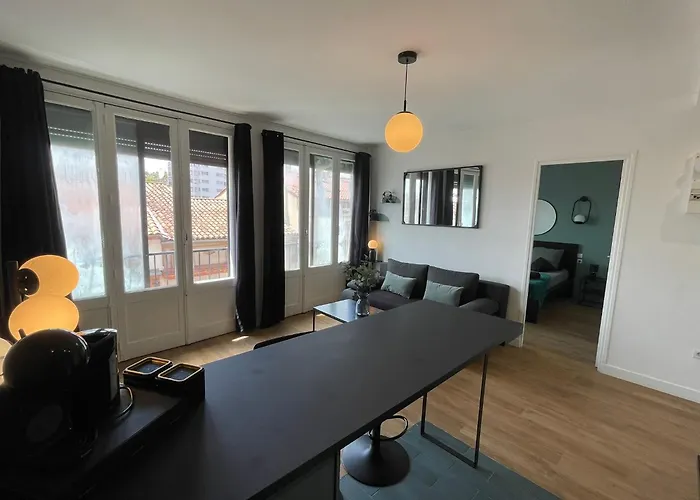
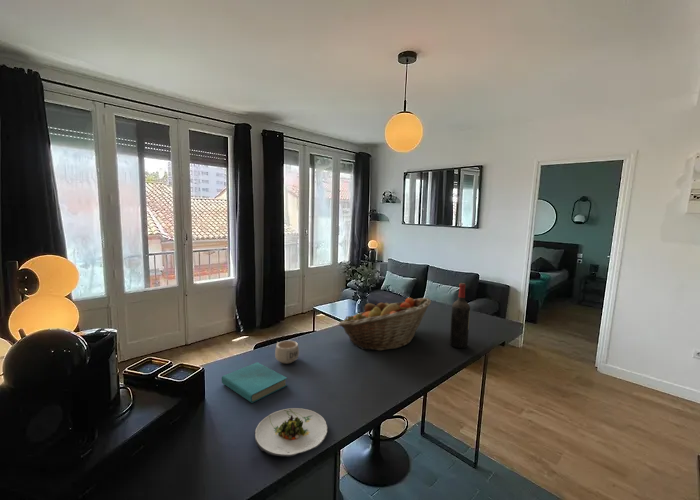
+ fruit basket [338,297,432,352]
+ book [221,361,288,404]
+ salad plate [254,407,329,457]
+ mug [274,340,300,364]
+ wine bottle [449,282,471,349]
